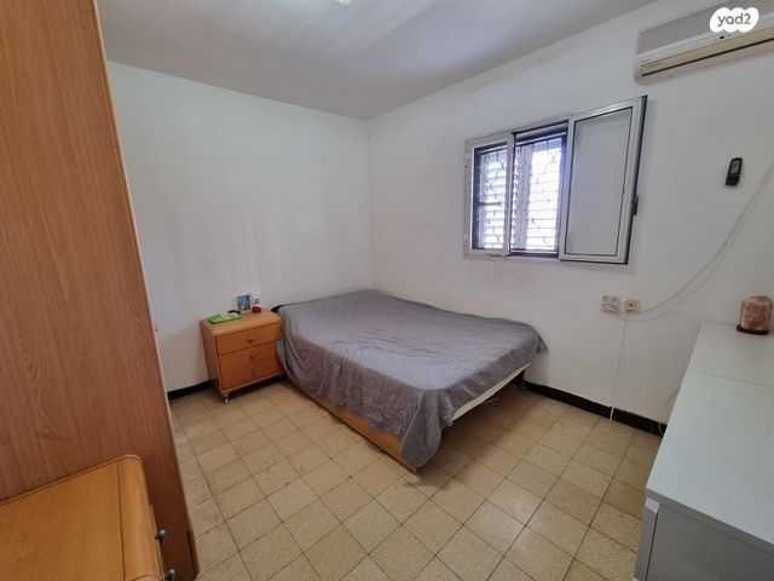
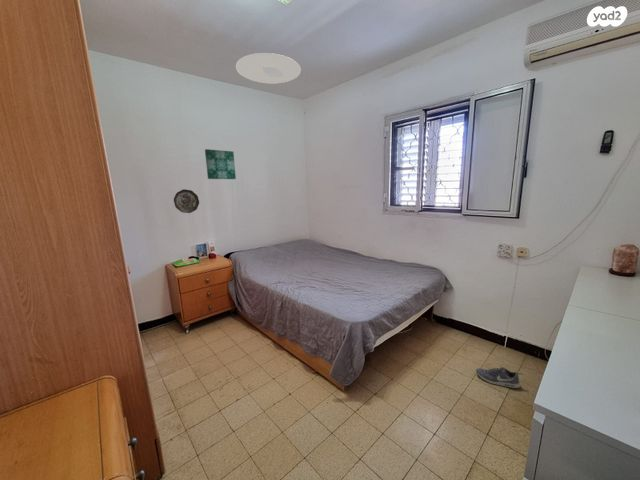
+ shoe [475,366,523,389]
+ wall art [204,148,237,180]
+ decorative plate [173,188,200,214]
+ ceiling light [235,52,302,84]
